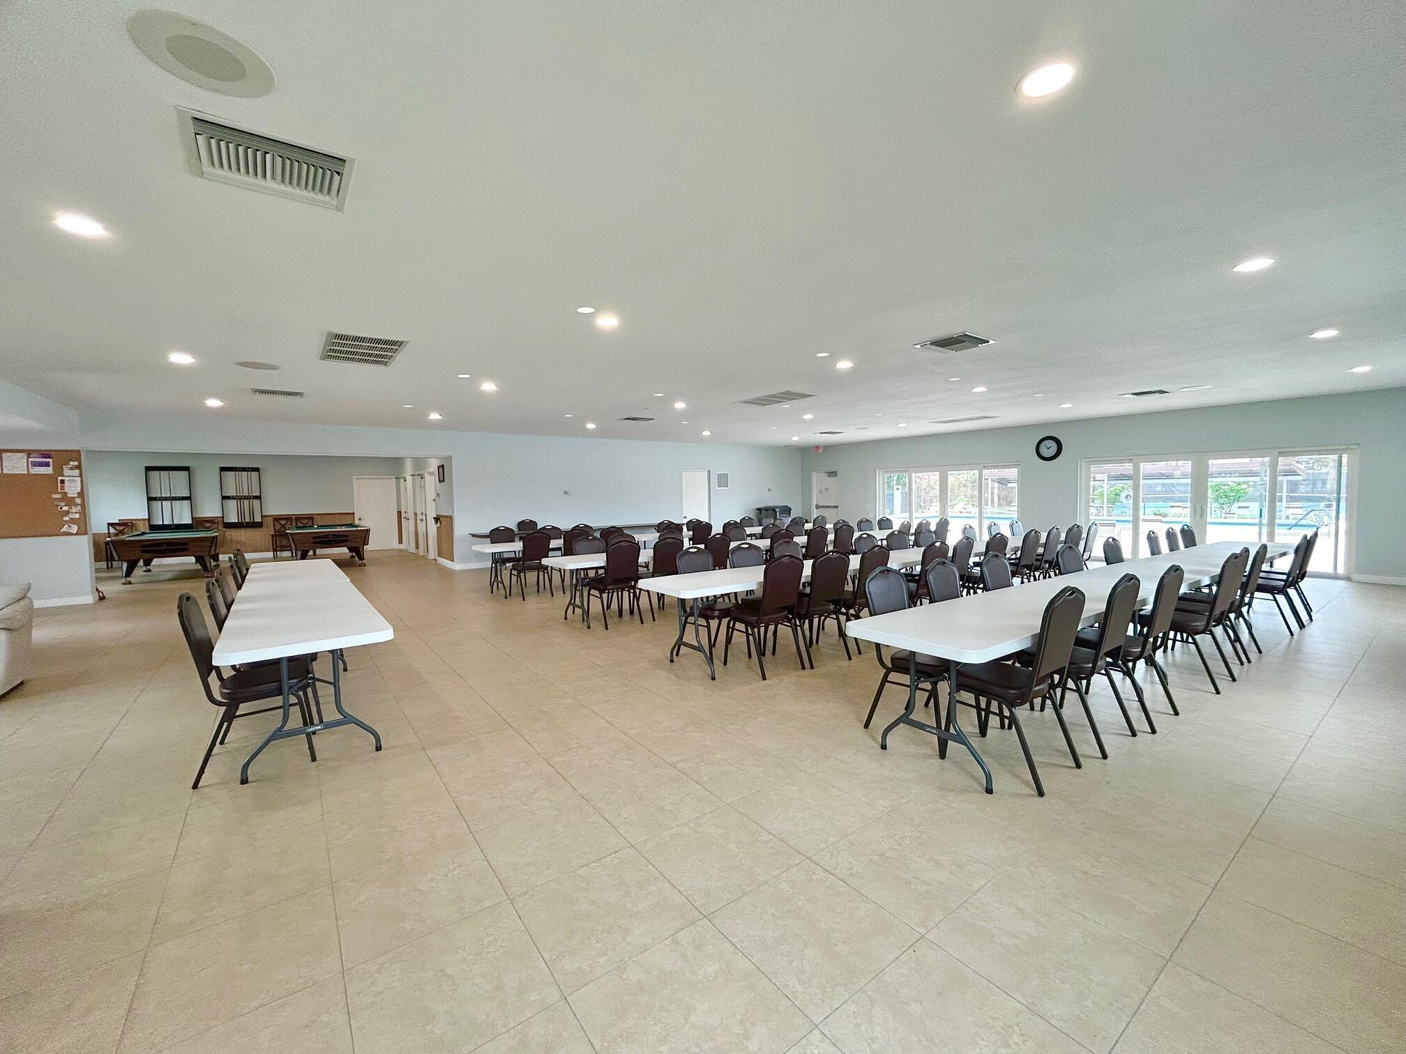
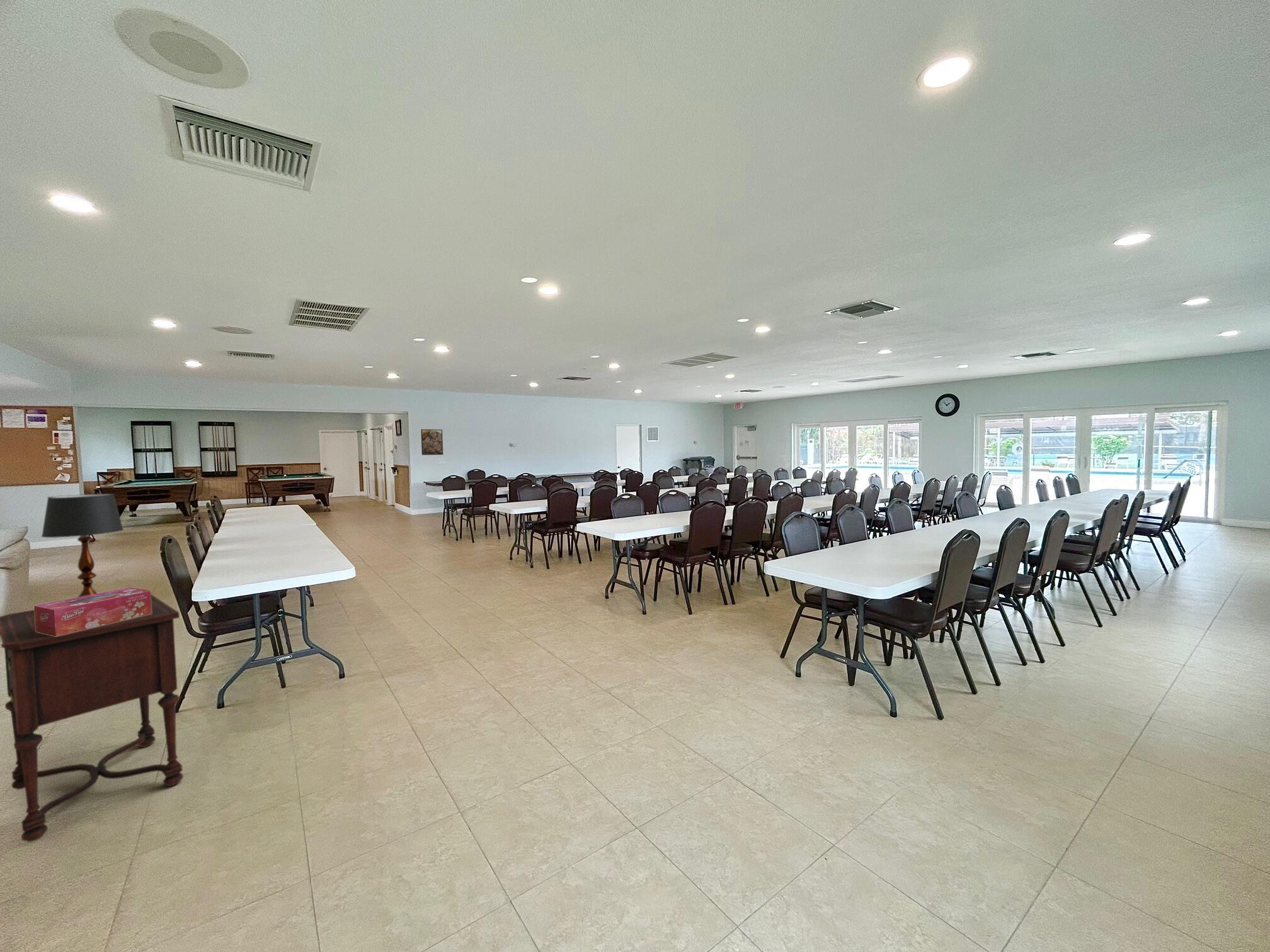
+ side table [0,593,184,842]
+ table lamp [41,493,125,598]
+ tissue box [33,587,152,637]
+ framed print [420,429,443,456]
